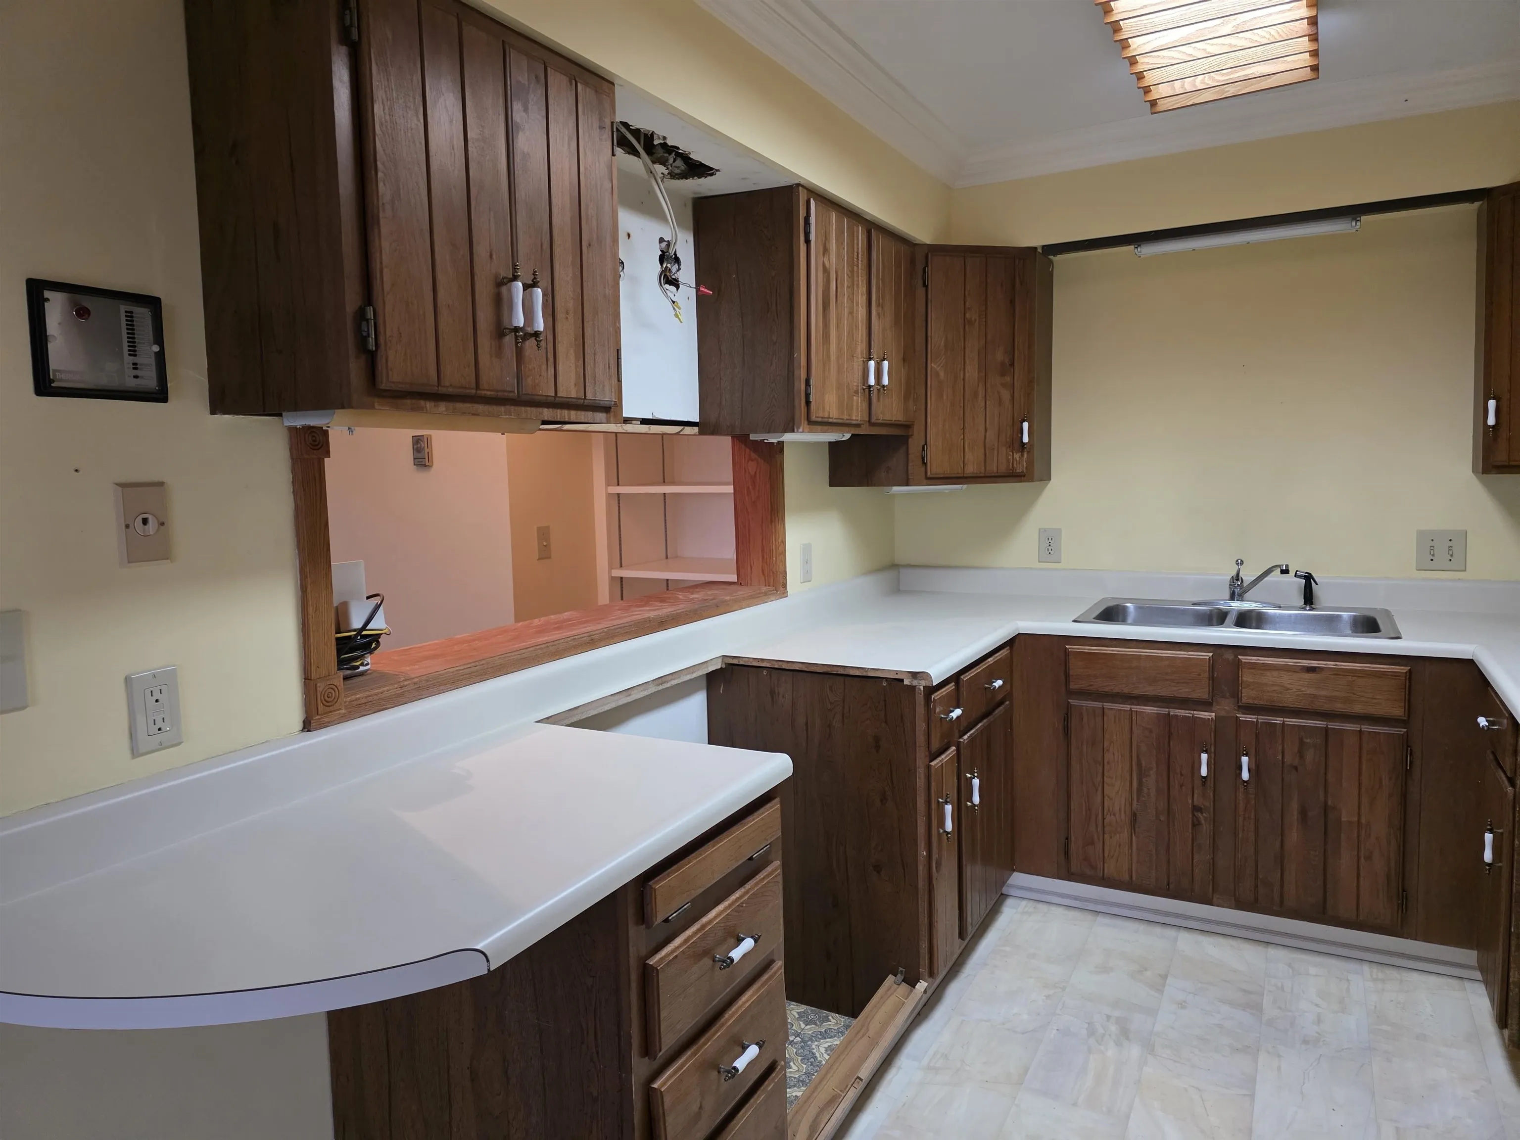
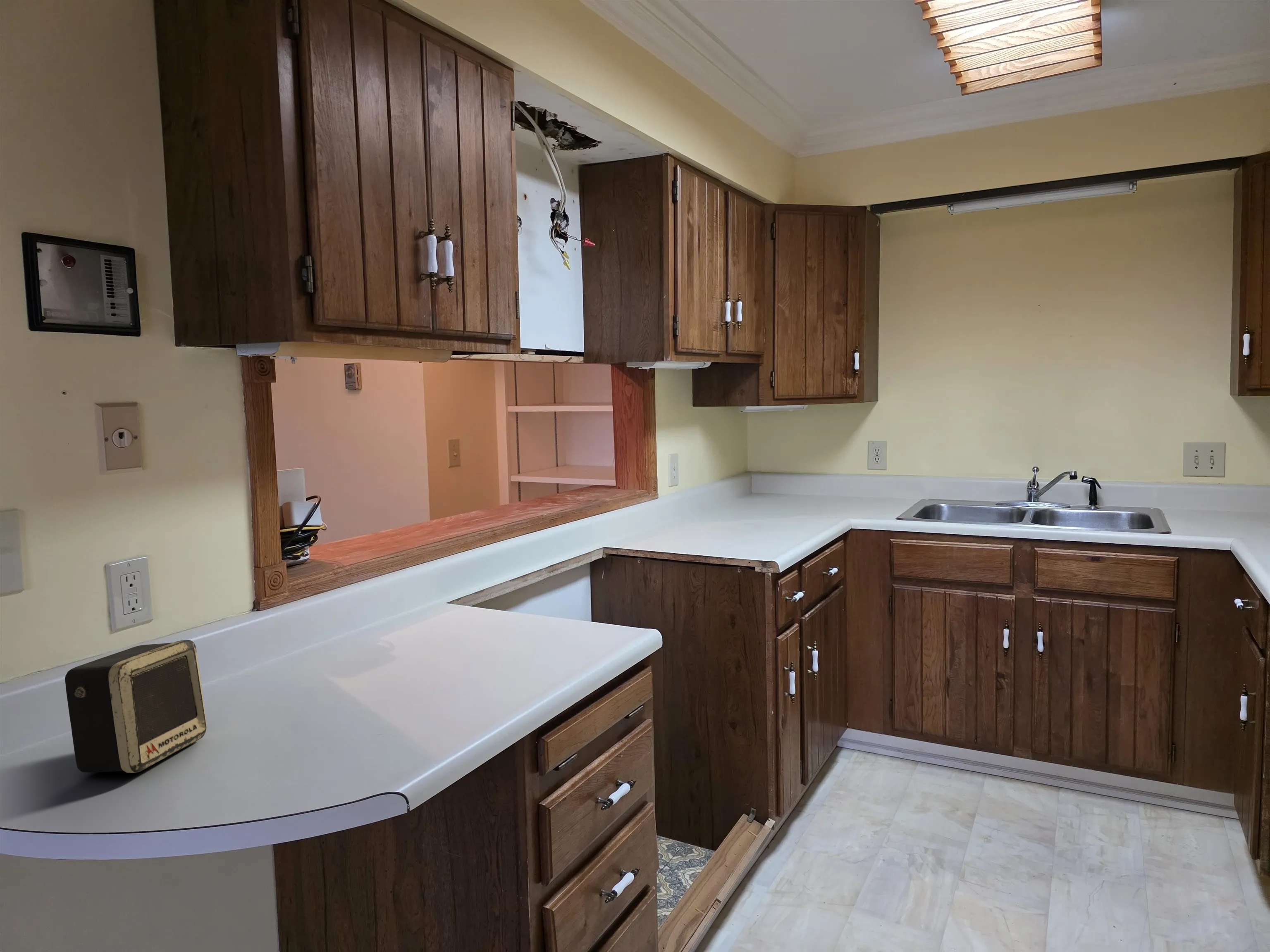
+ speaker [64,640,207,773]
